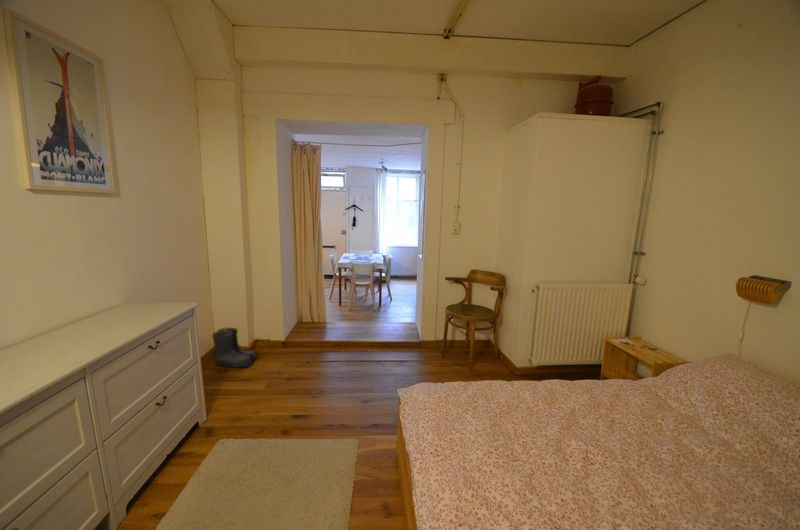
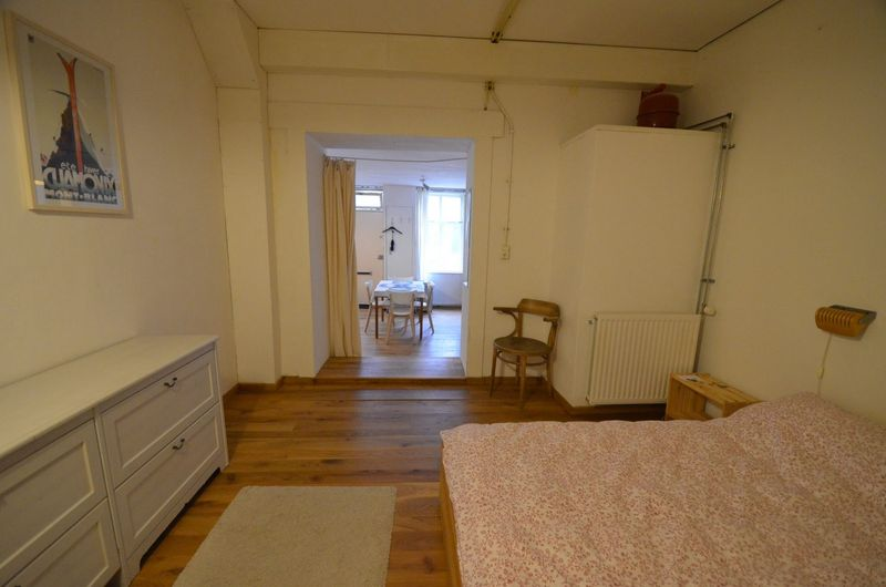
- boots [211,326,258,369]
